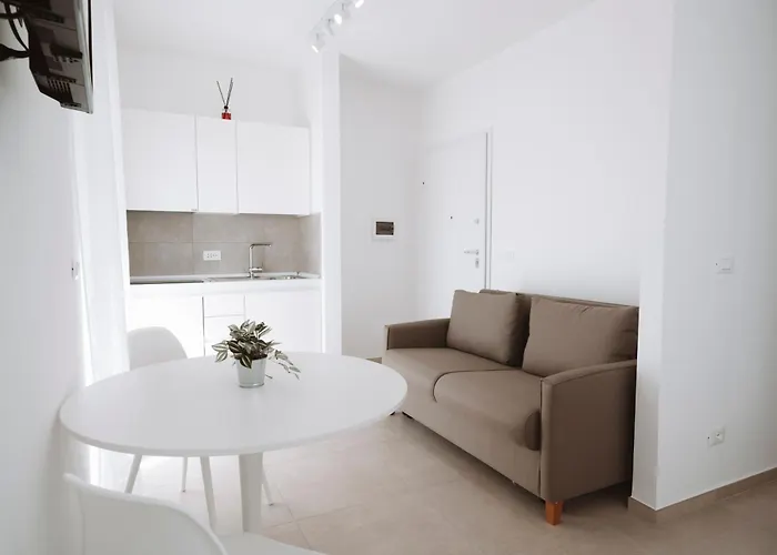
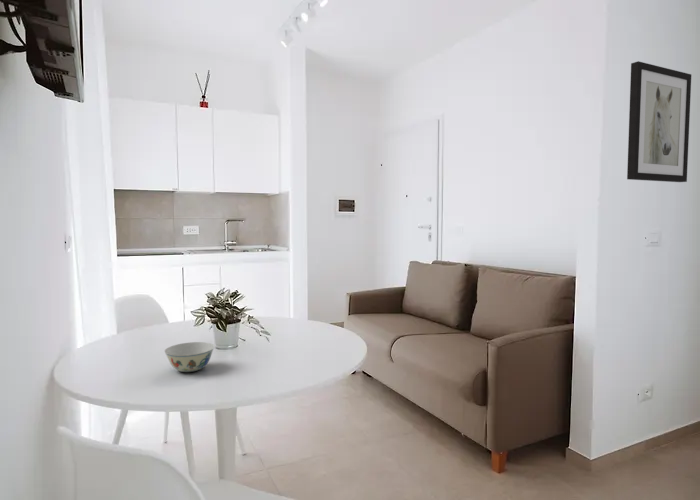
+ chinaware [163,341,215,373]
+ wall art [626,60,692,183]
